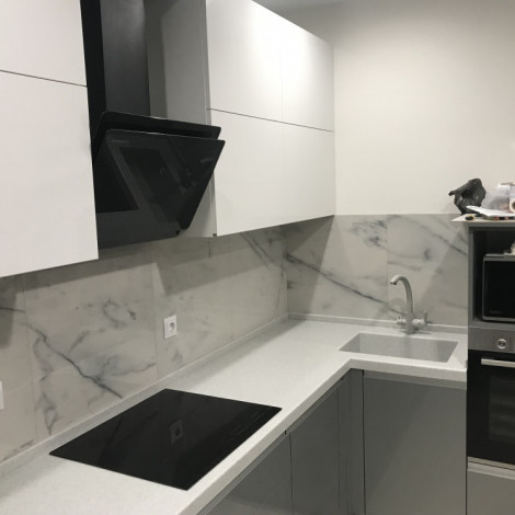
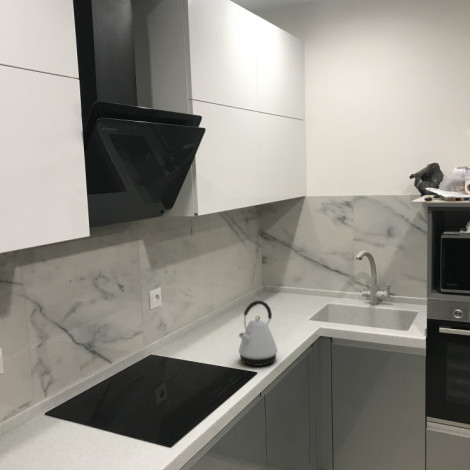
+ kettle [237,300,278,367]
